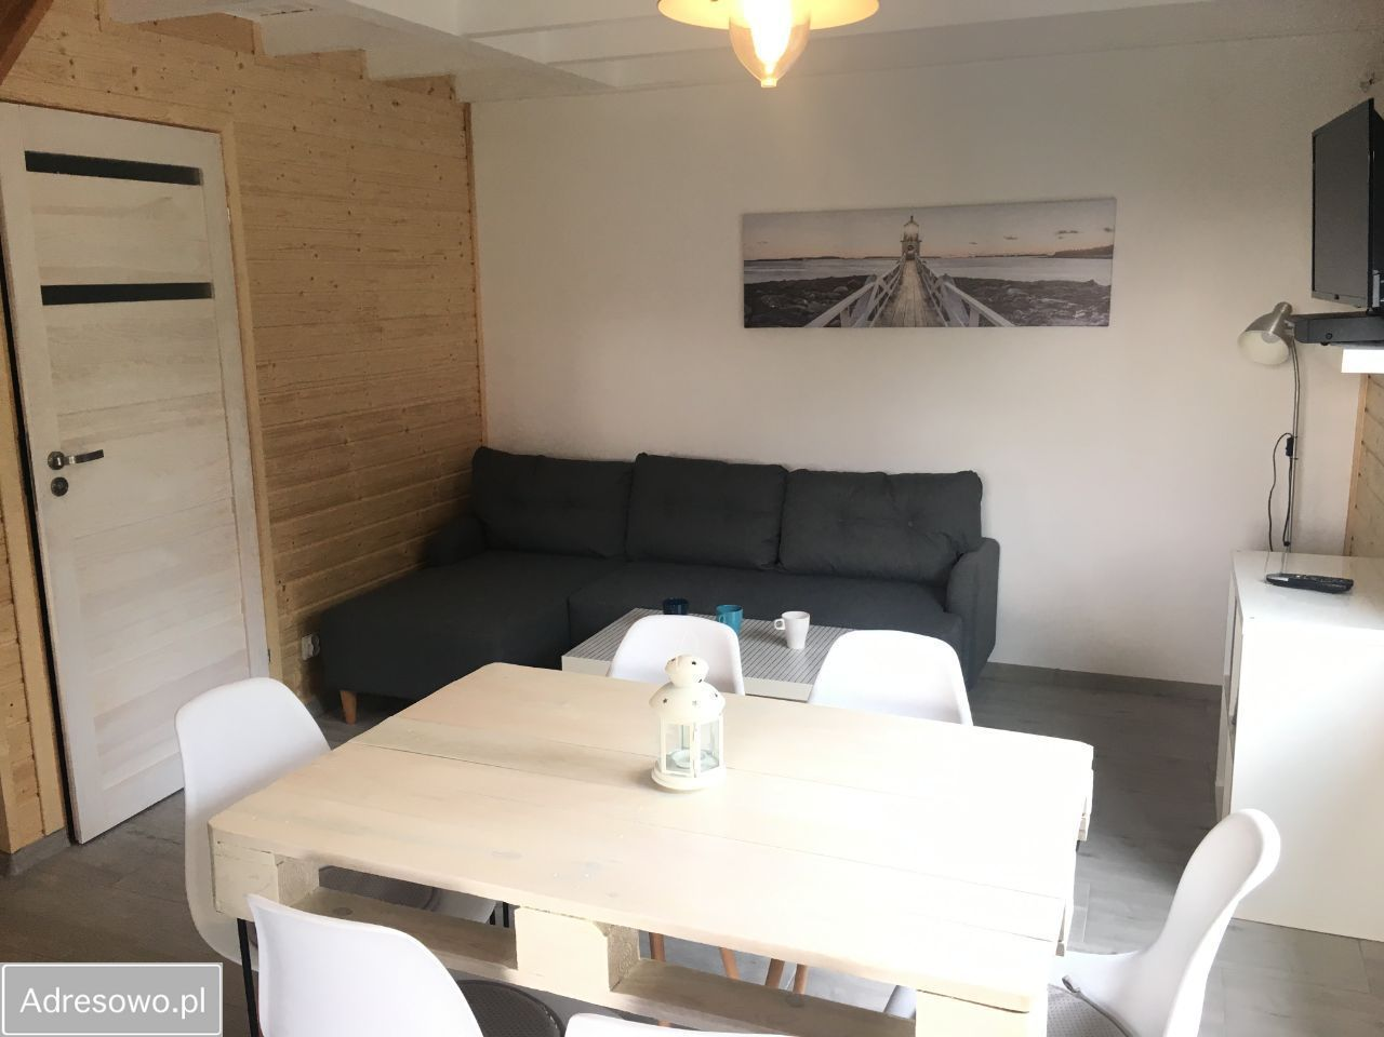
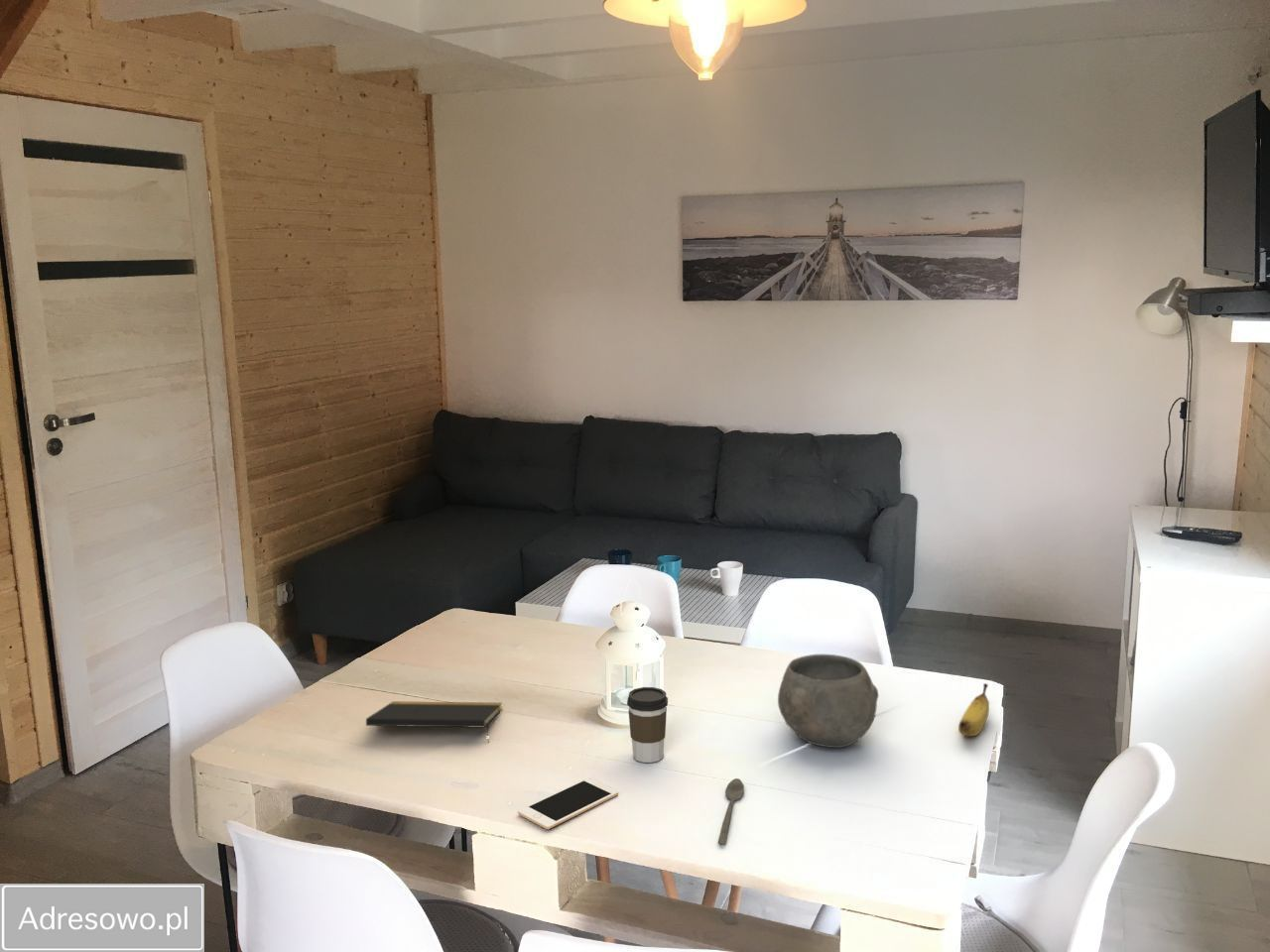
+ cell phone [517,776,619,830]
+ coffee cup [626,686,669,764]
+ banana [957,682,990,737]
+ notepad [365,700,503,743]
+ bowl [777,654,879,749]
+ spoon [717,777,745,846]
